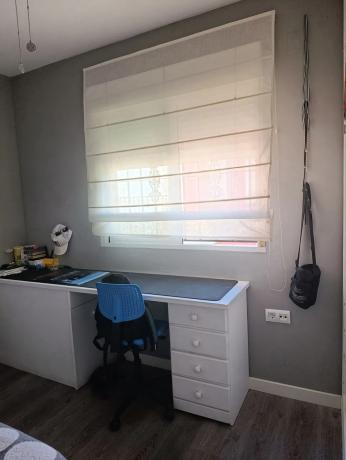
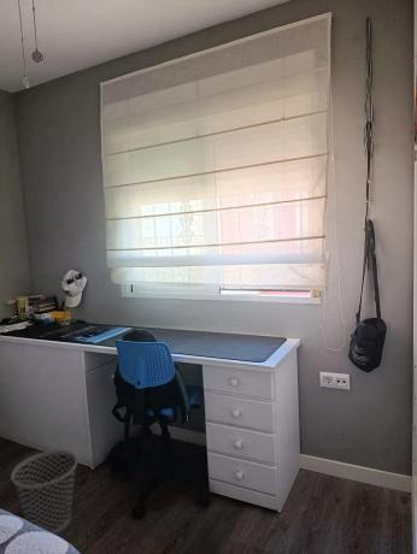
+ wastebasket [10,449,78,535]
